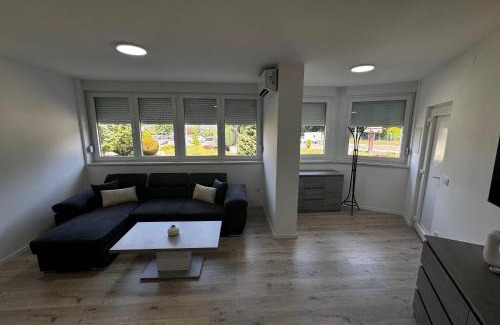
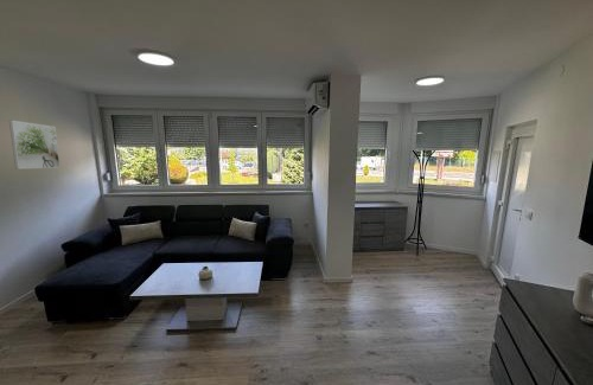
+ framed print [8,120,60,171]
